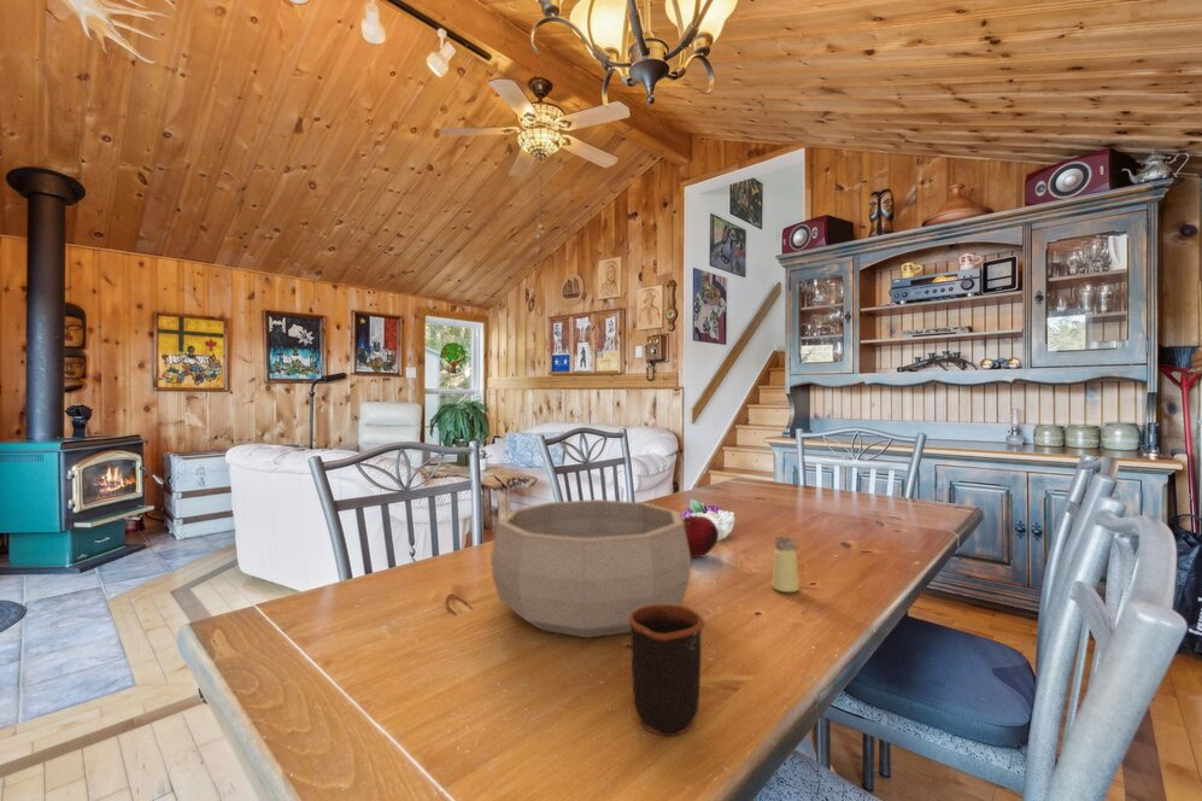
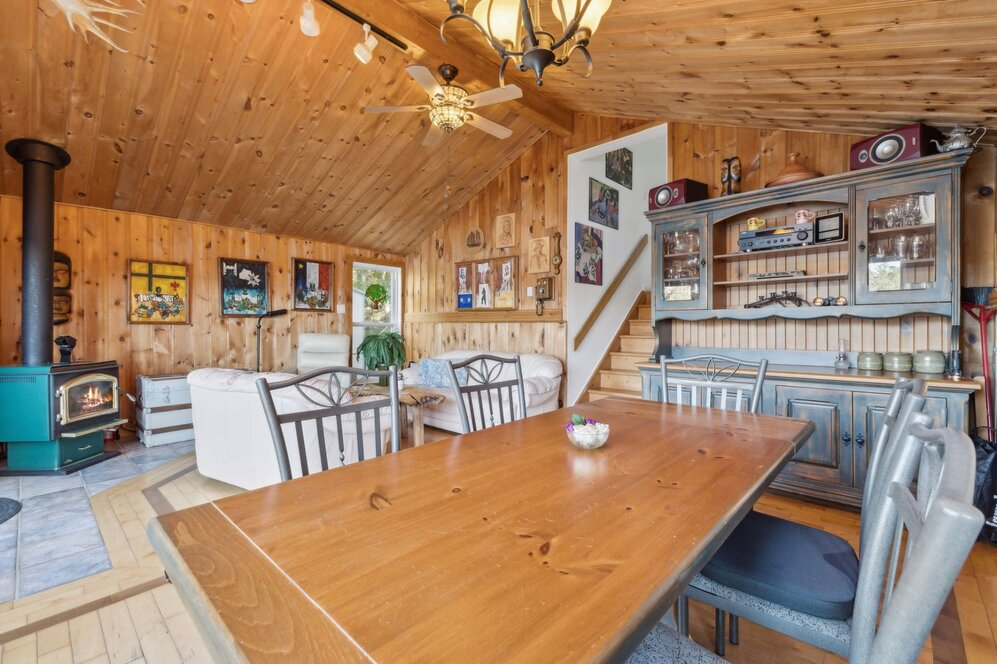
- saltshaker [770,536,801,594]
- decorative bowl [489,498,692,639]
- mug [628,604,705,737]
- fruit [682,514,720,559]
